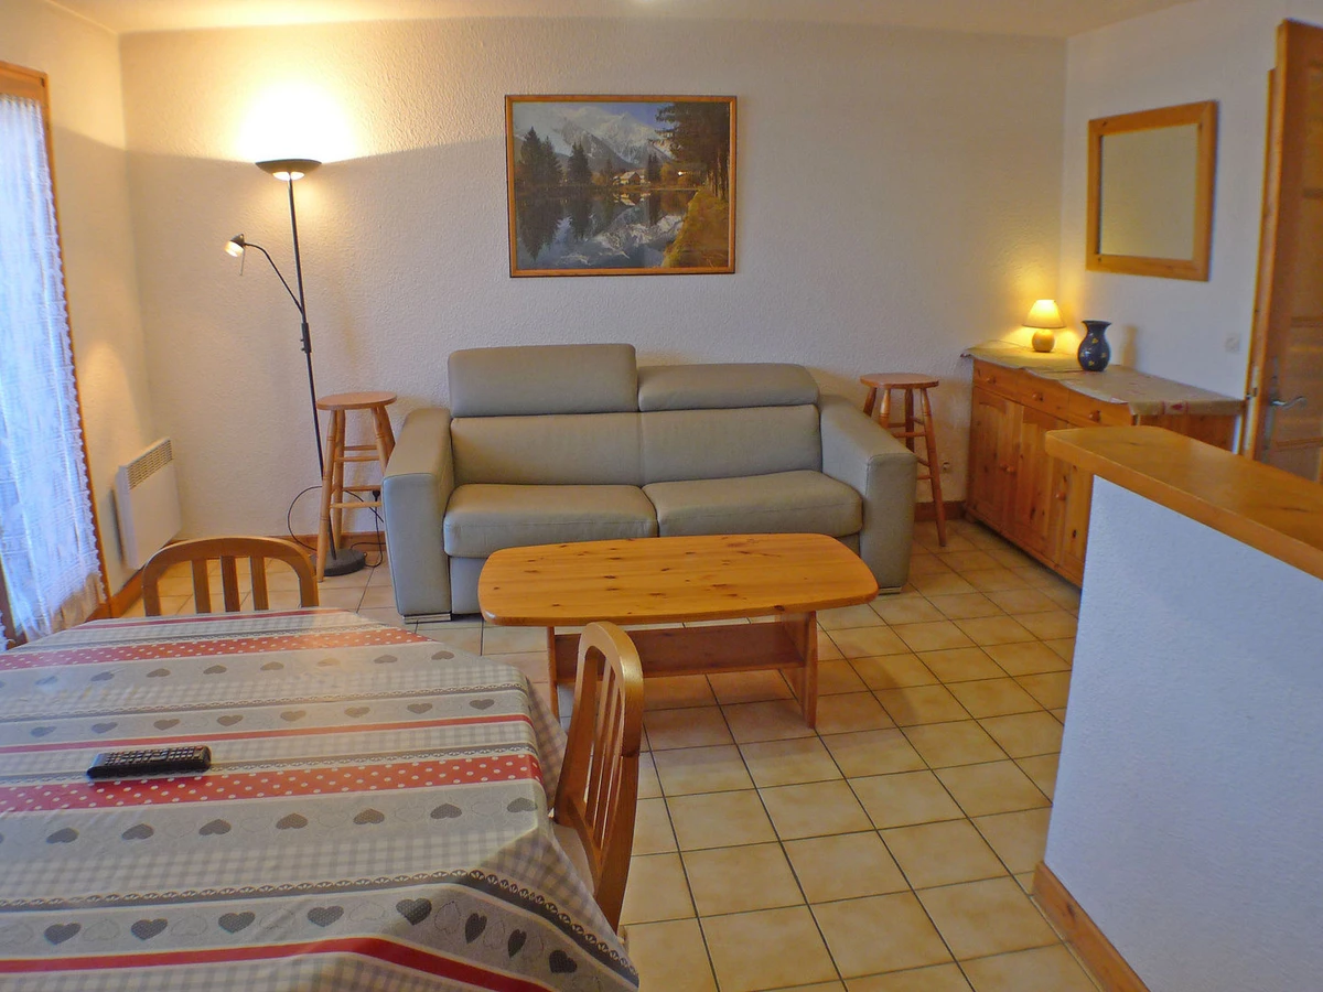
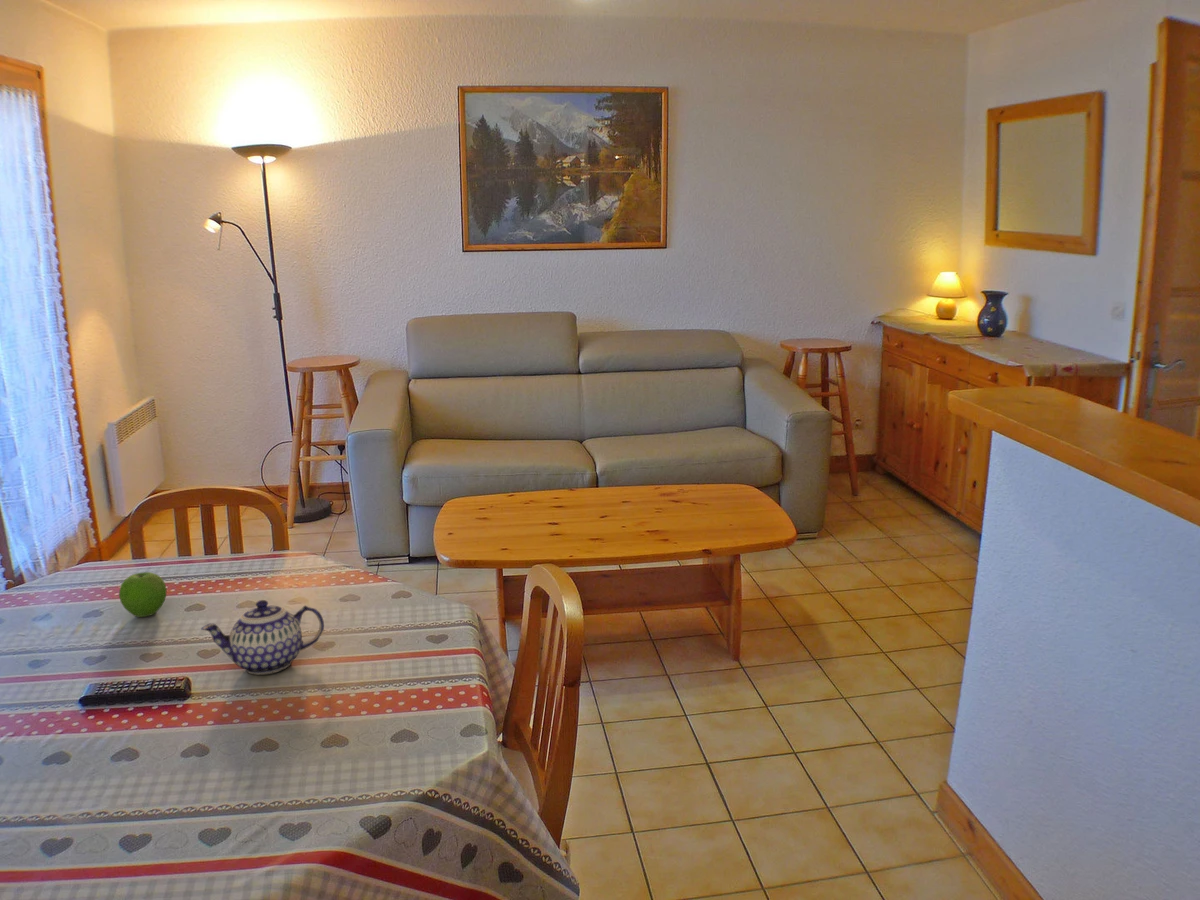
+ teapot [200,599,325,676]
+ fruit [118,571,168,618]
